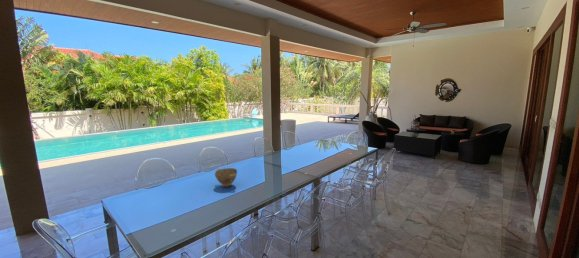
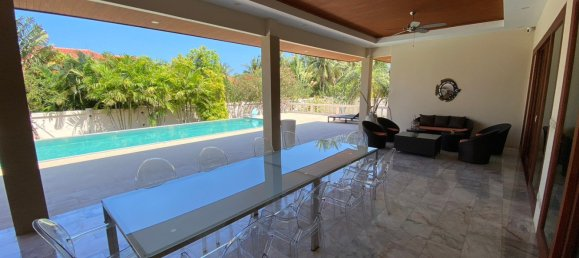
- bowl [214,167,238,188]
